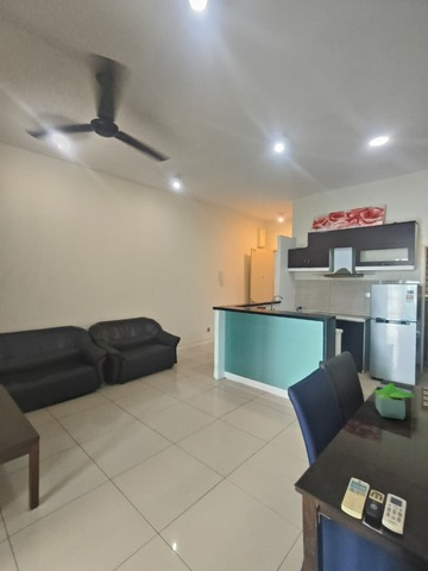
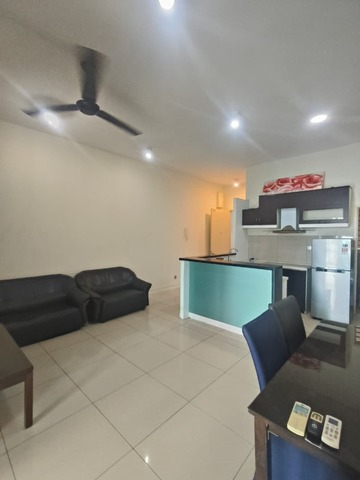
- potted plant [371,382,415,421]
